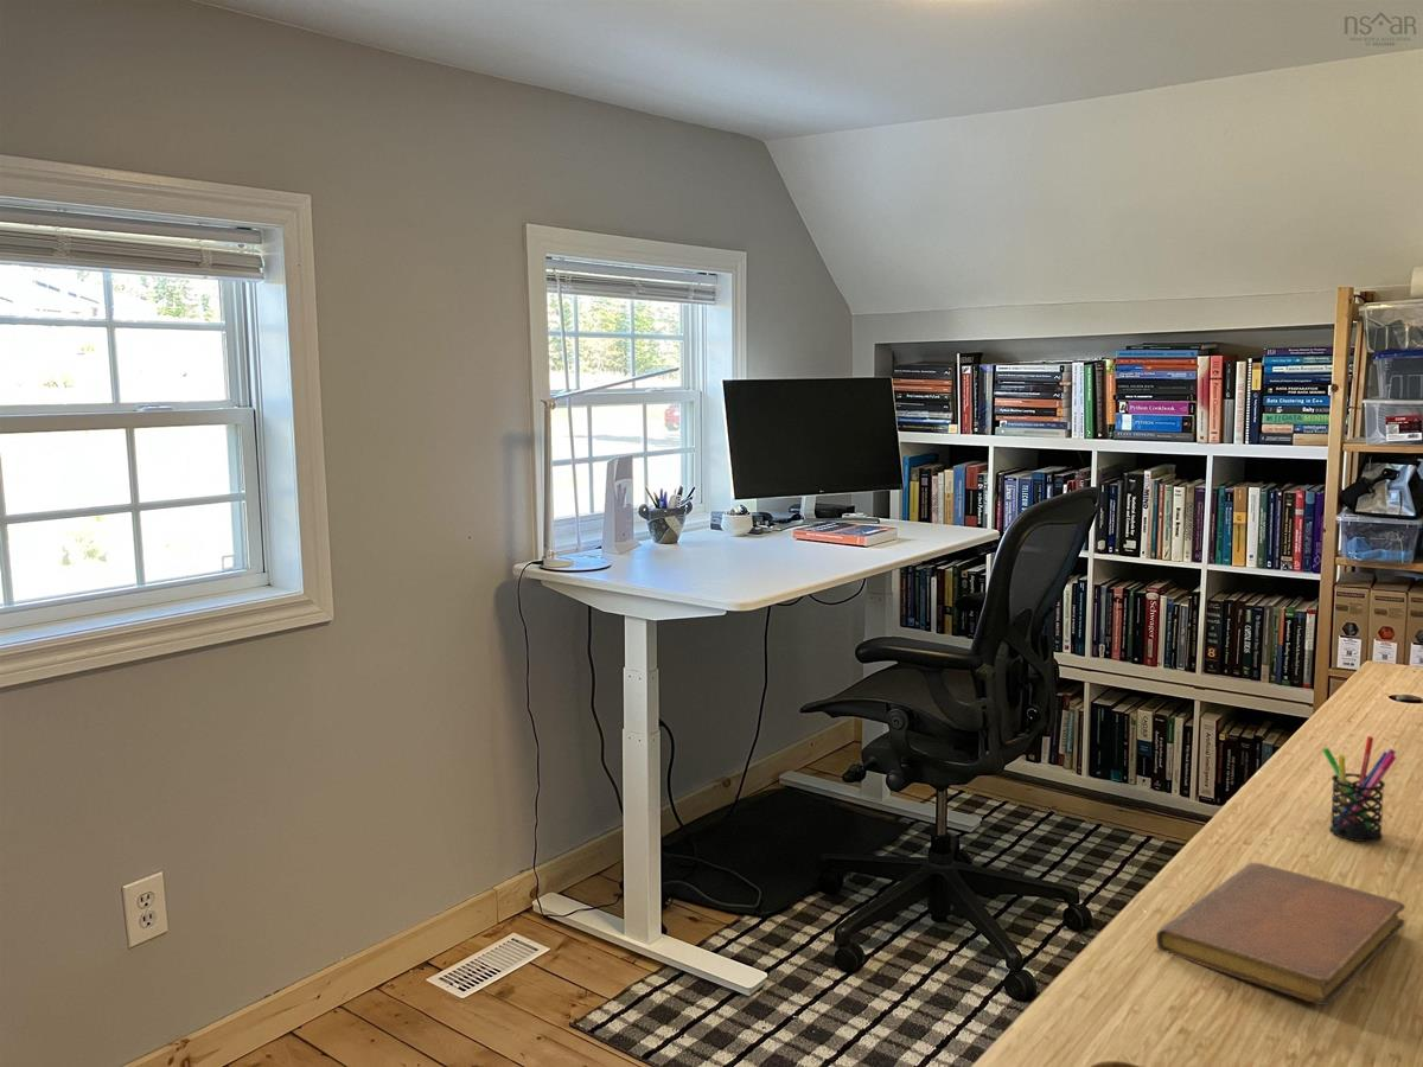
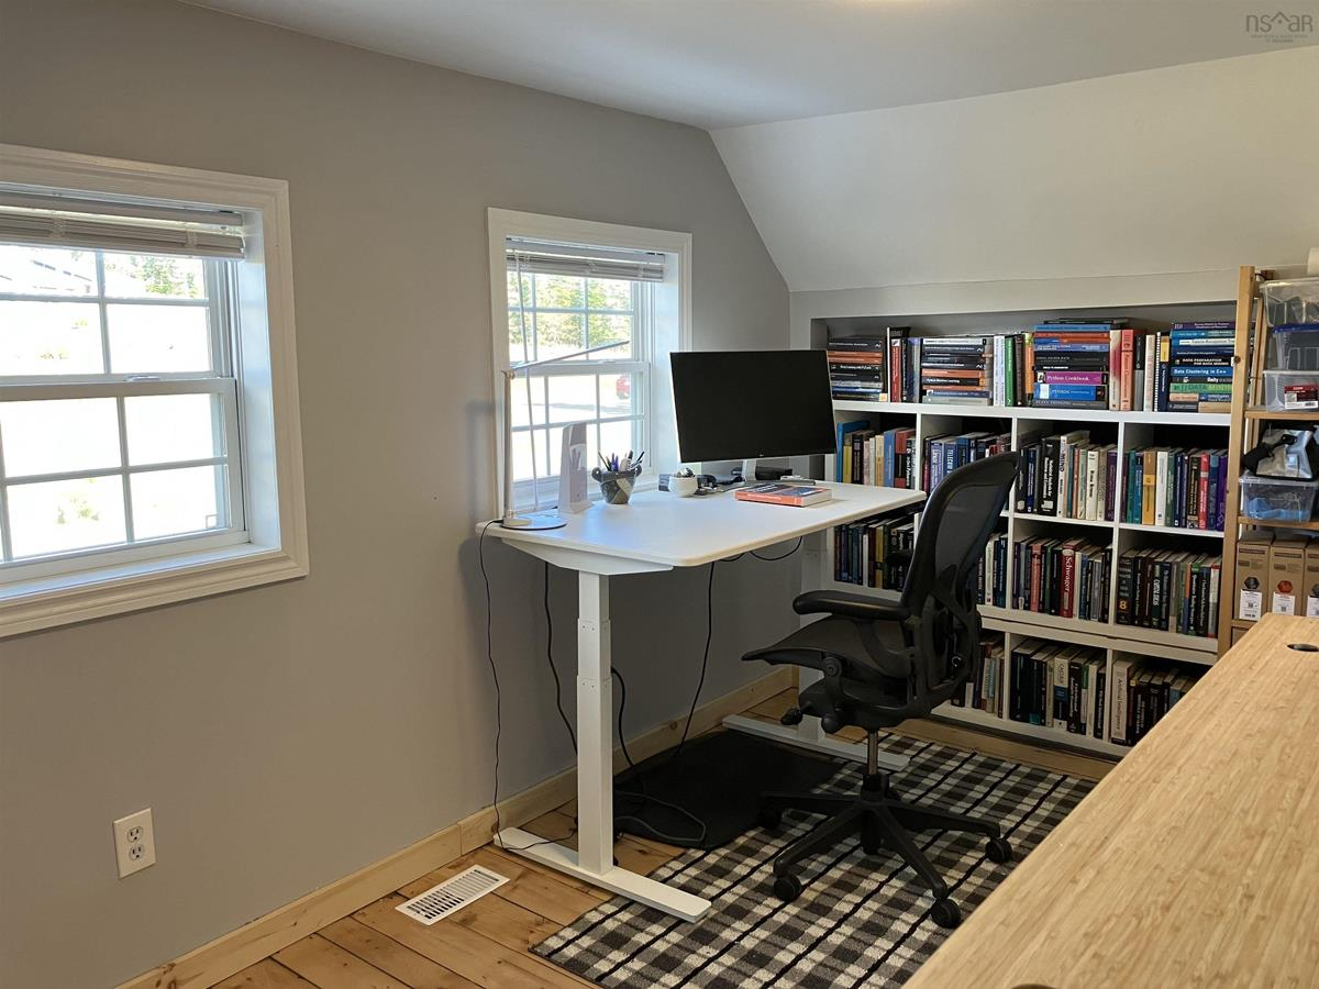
- pen holder [1322,735,1397,843]
- notebook [1155,861,1406,1007]
